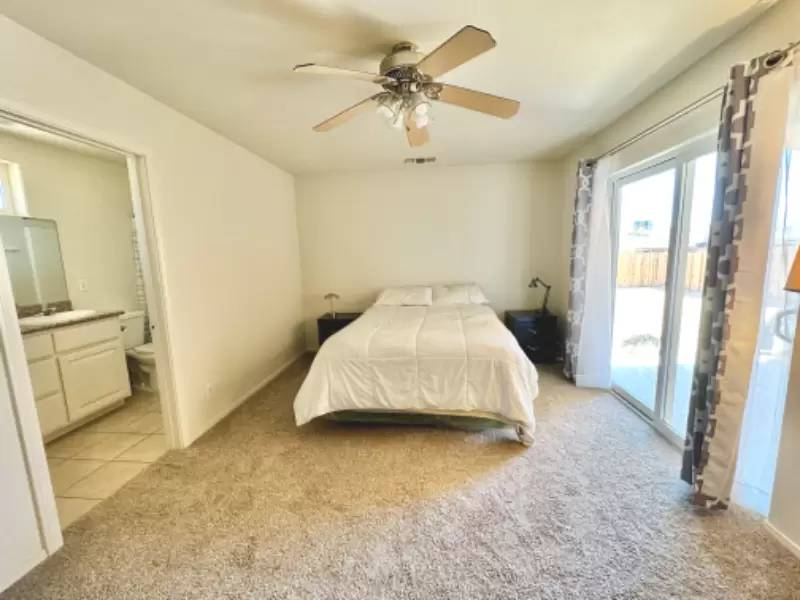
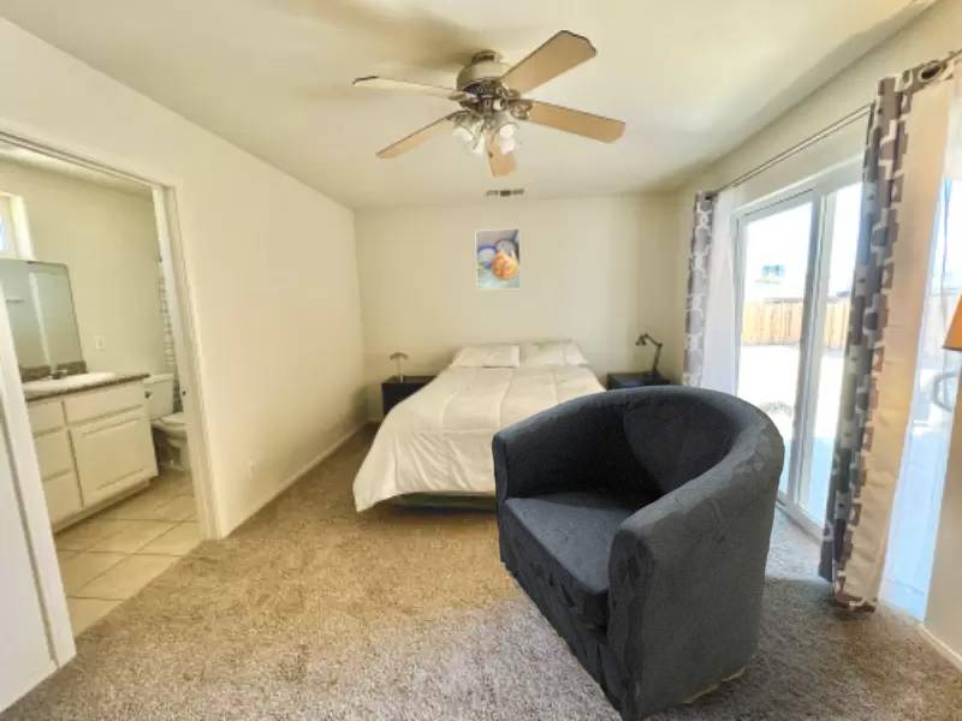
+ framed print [474,227,522,291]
+ armchair [491,385,786,721]
